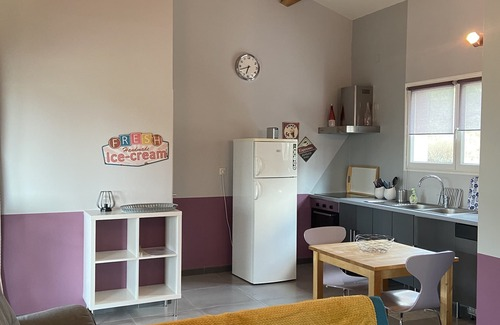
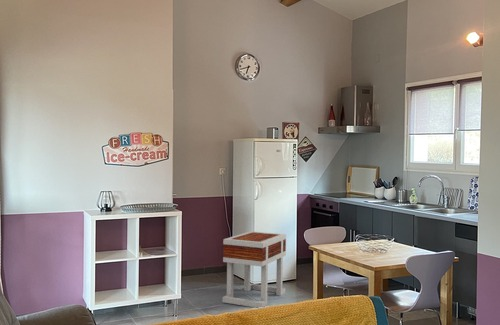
+ side table [221,230,287,309]
